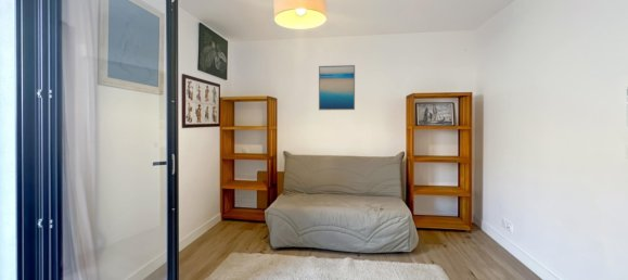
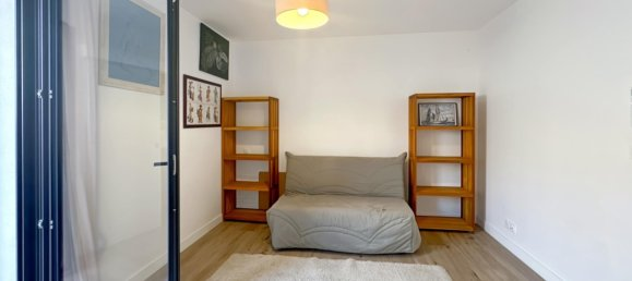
- wall art [318,64,356,111]
